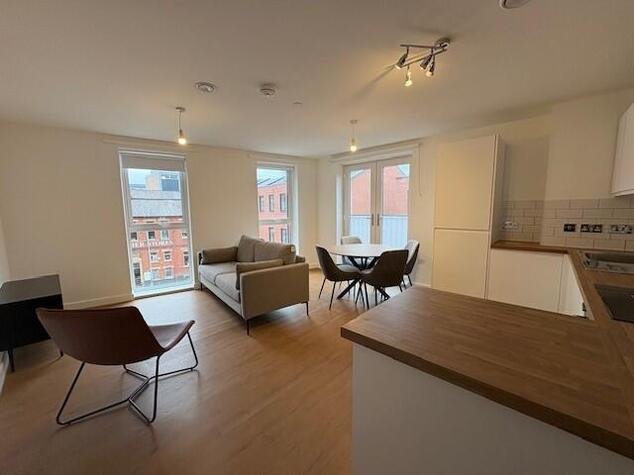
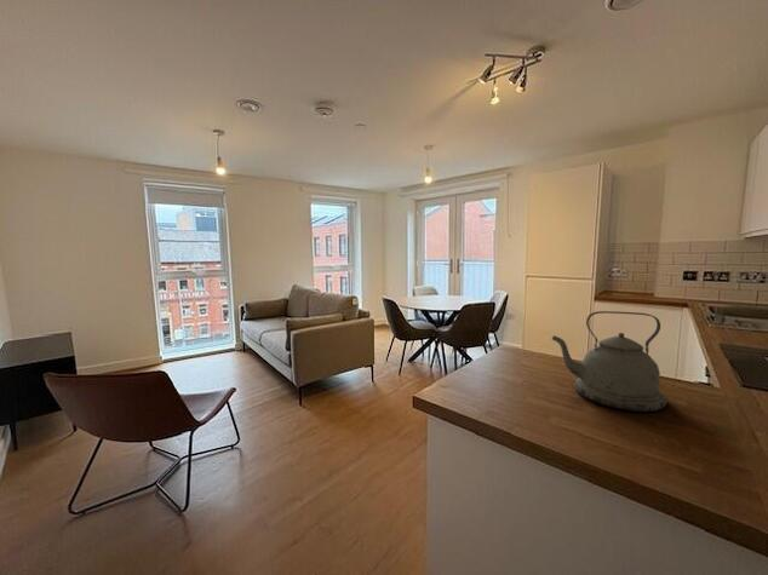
+ kettle [551,310,667,413]
